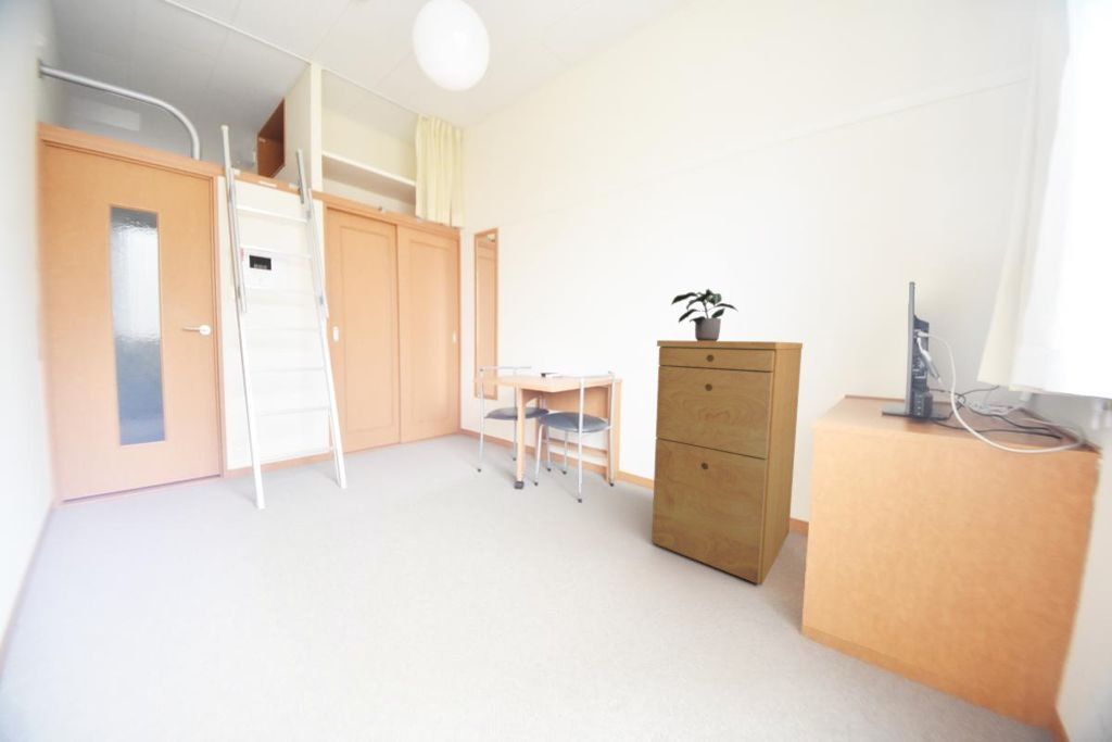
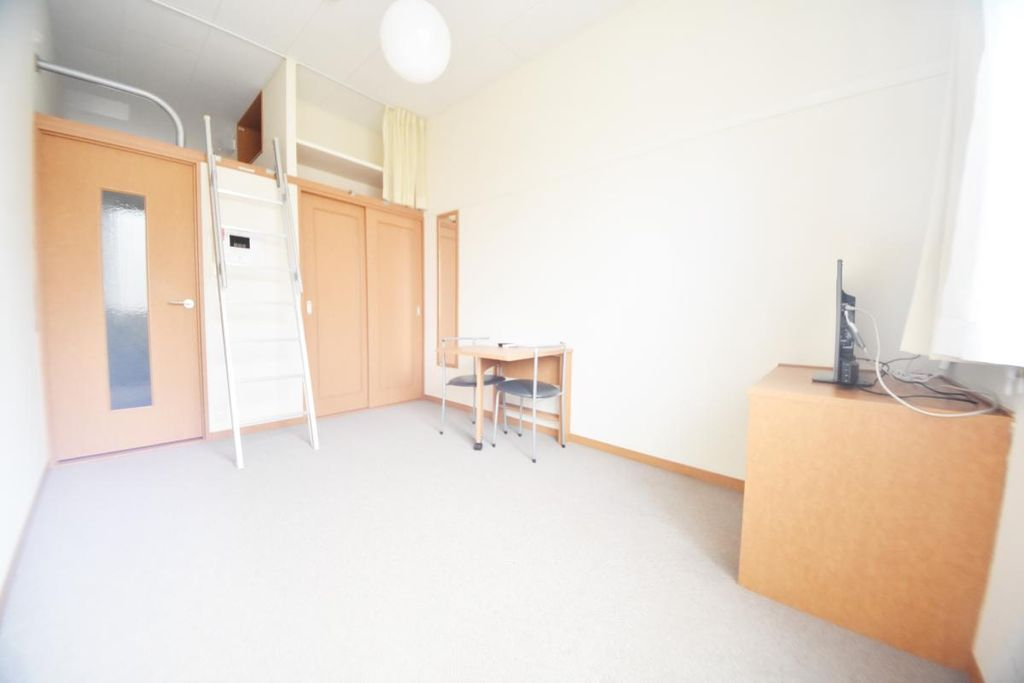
- potted plant [670,288,740,341]
- filing cabinet [650,339,804,587]
